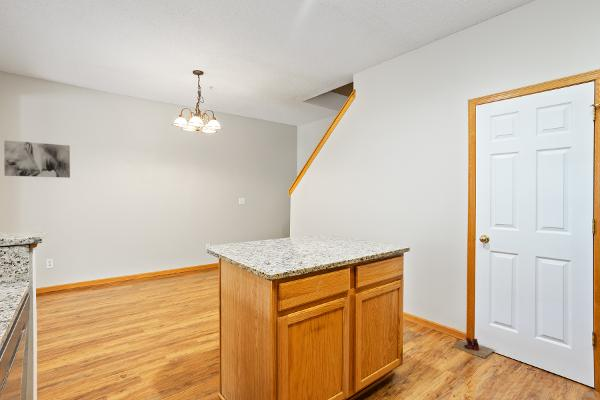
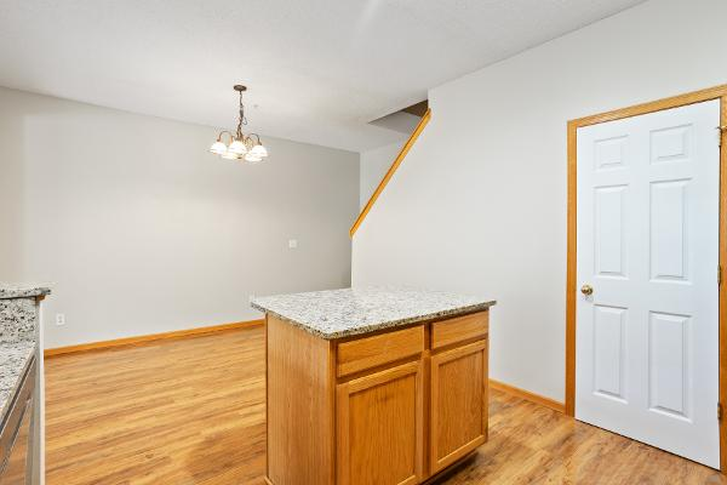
- slippers [452,337,495,359]
- wall art [3,139,71,179]
